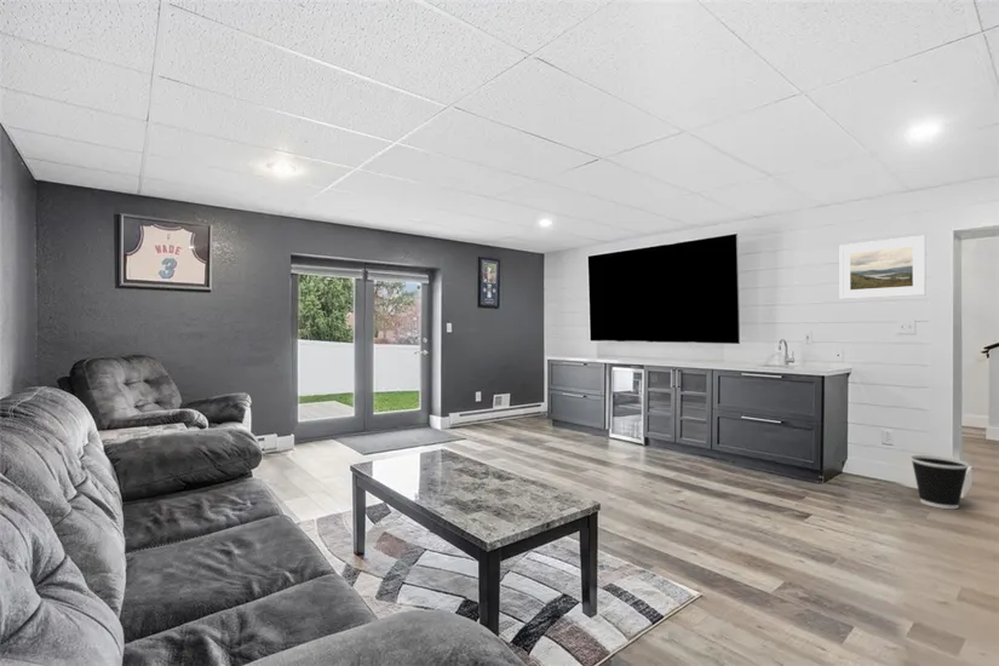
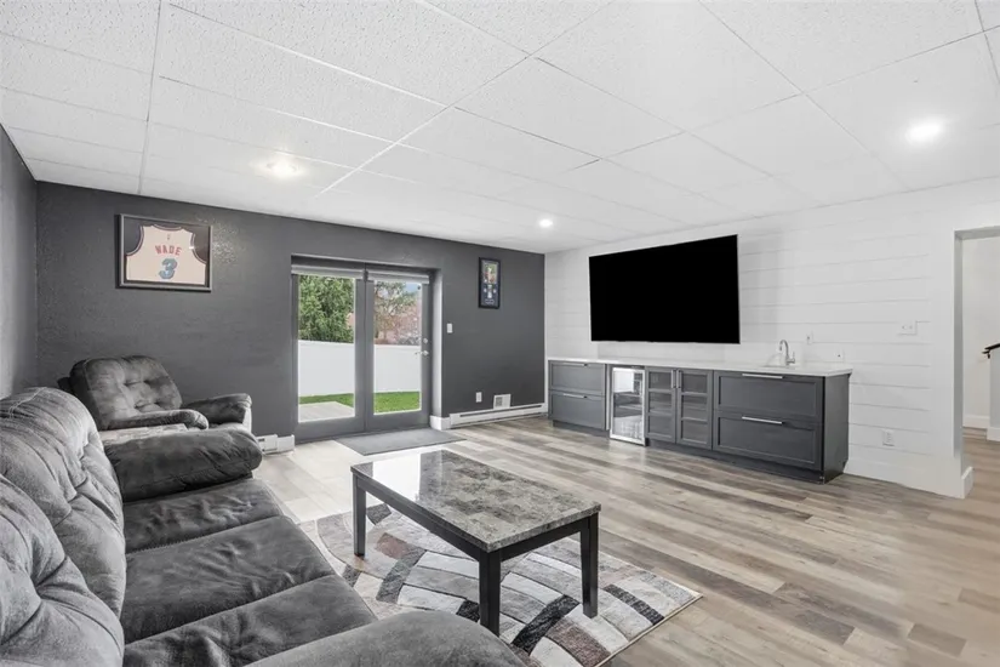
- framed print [839,234,926,300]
- wastebasket [909,454,970,510]
